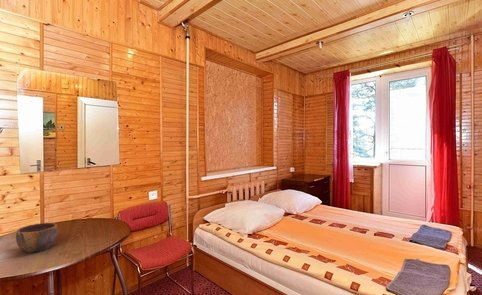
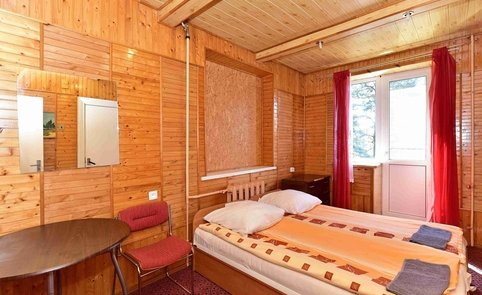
- bowl [15,222,58,254]
